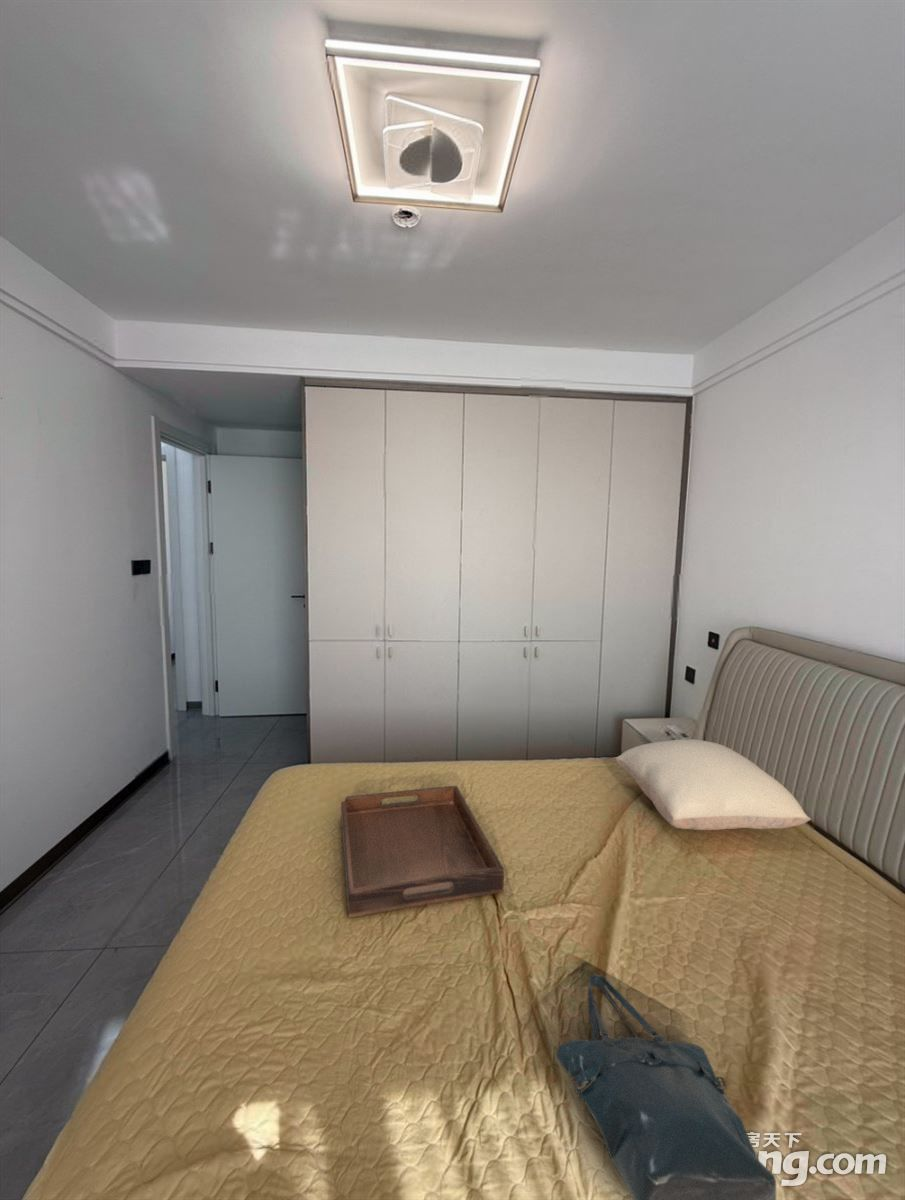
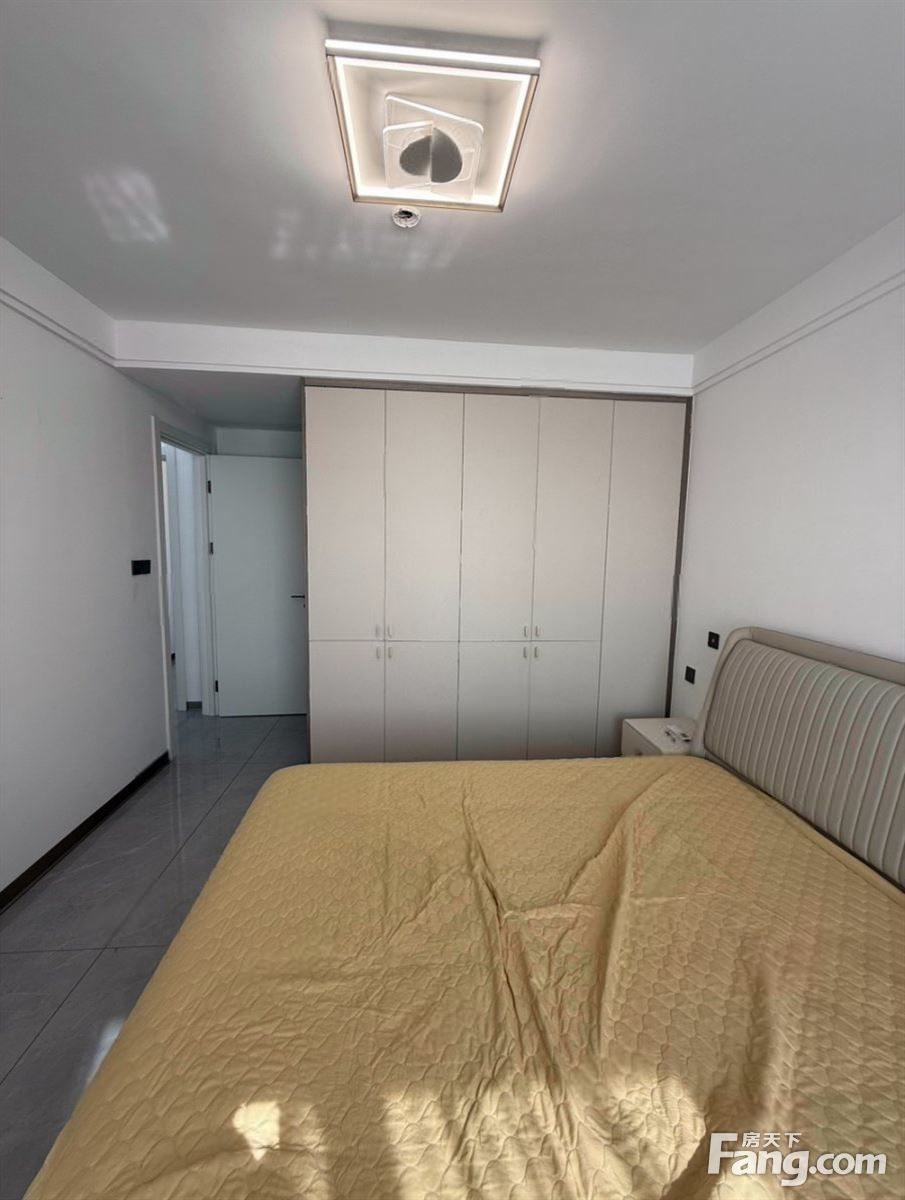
- pillow [615,738,812,831]
- tote bag [555,973,777,1200]
- serving tray [340,785,505,919]
